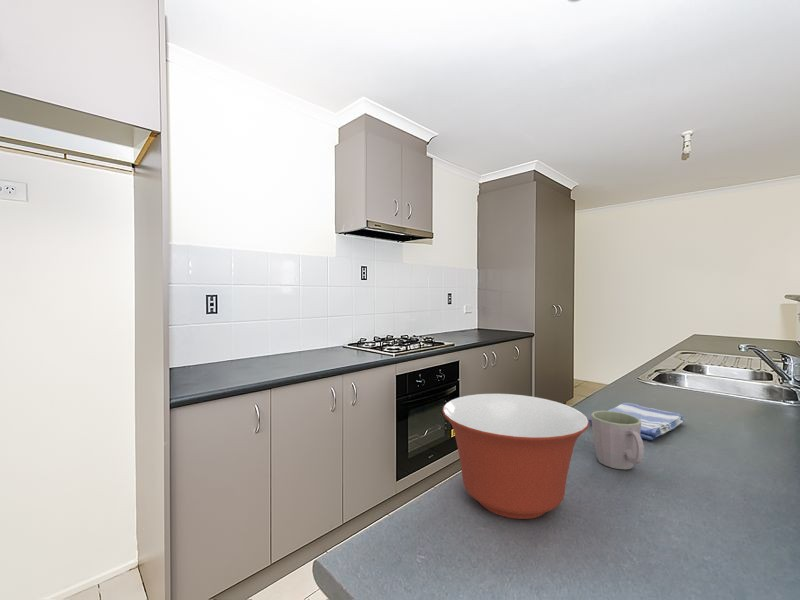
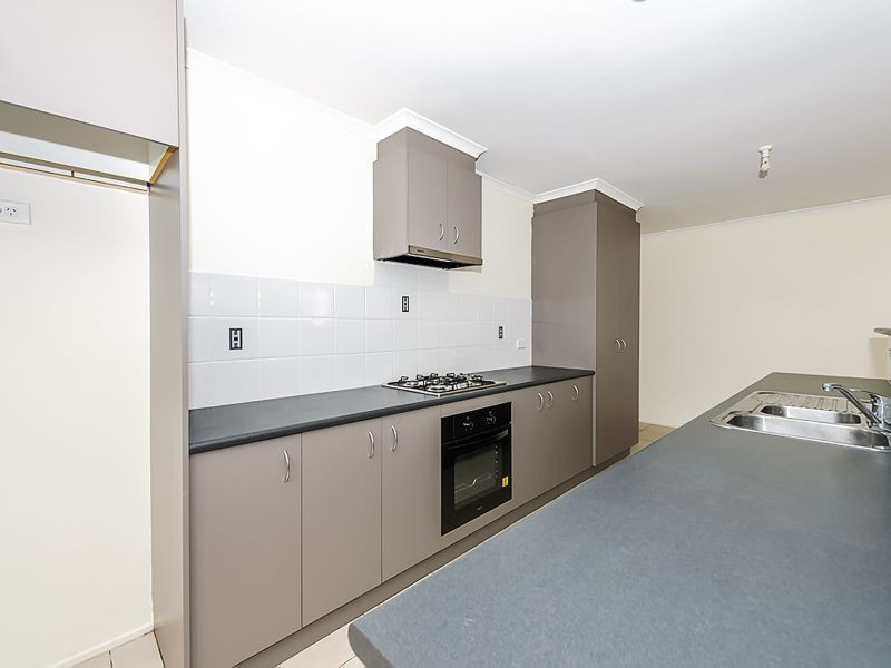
- mug [590,410,645,470]
- mixing bowl [442,393,590,520]
- dish towel [588,402,686,441]
